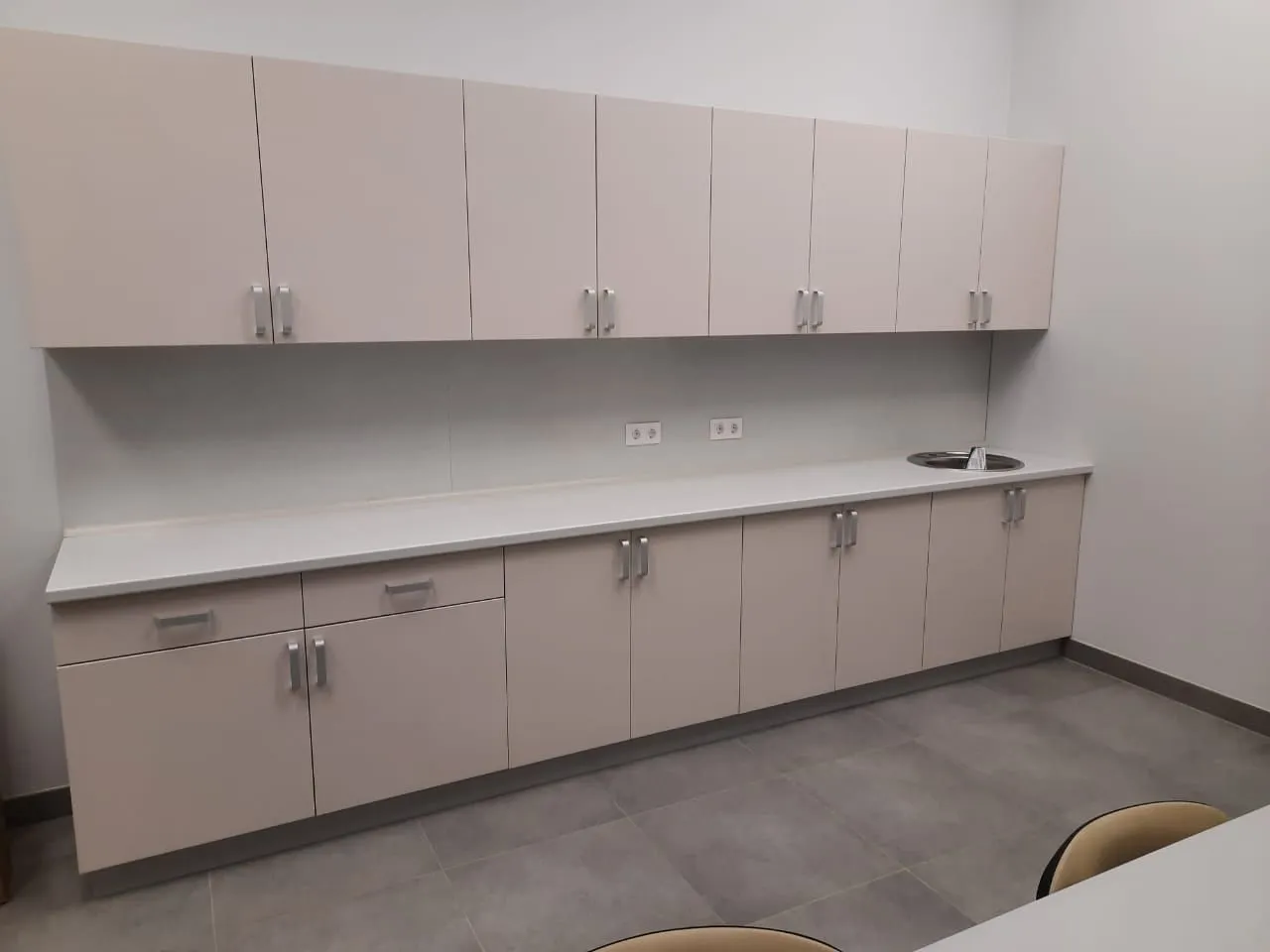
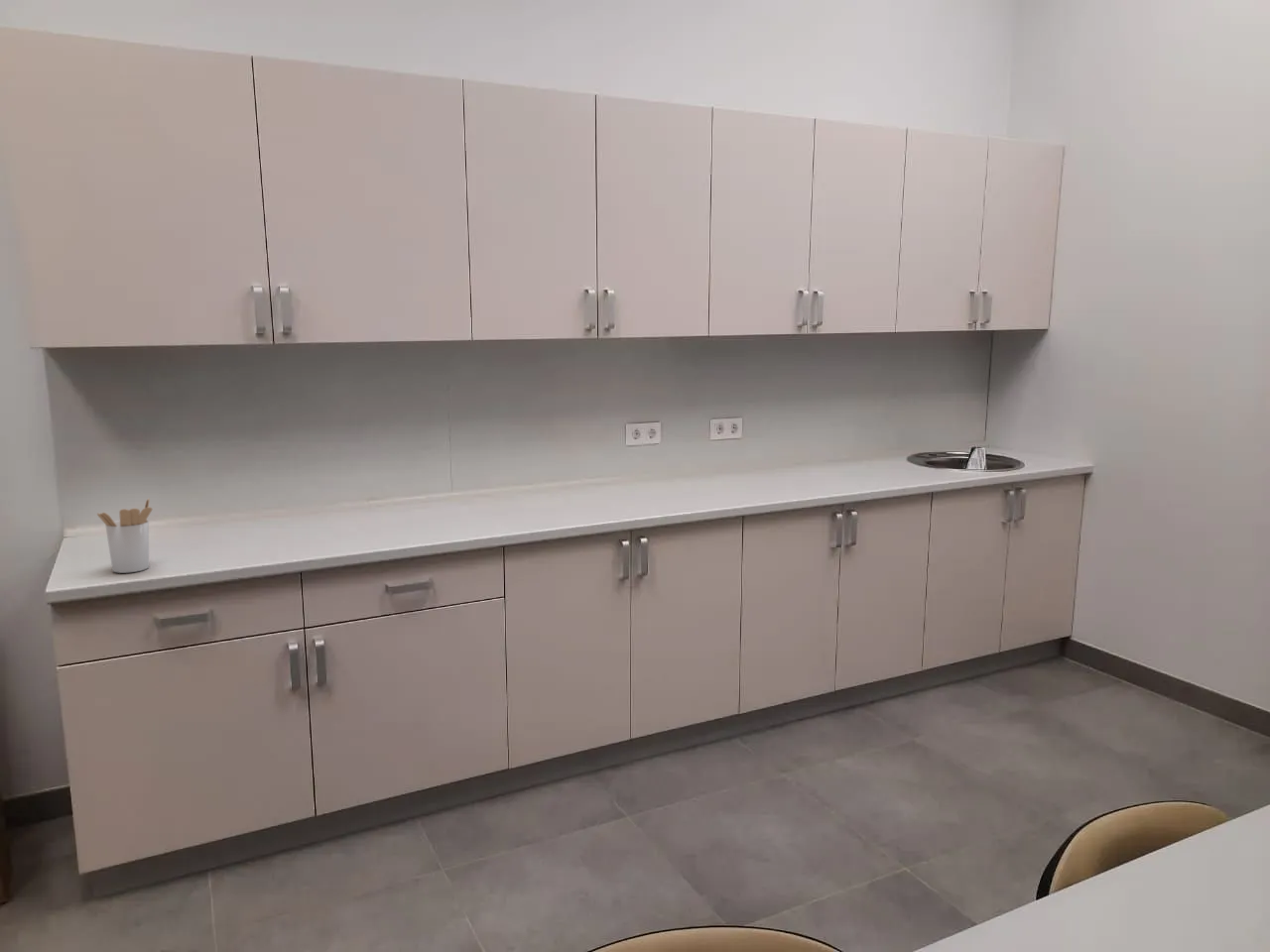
+ utensil holder [96,497,153,574]
